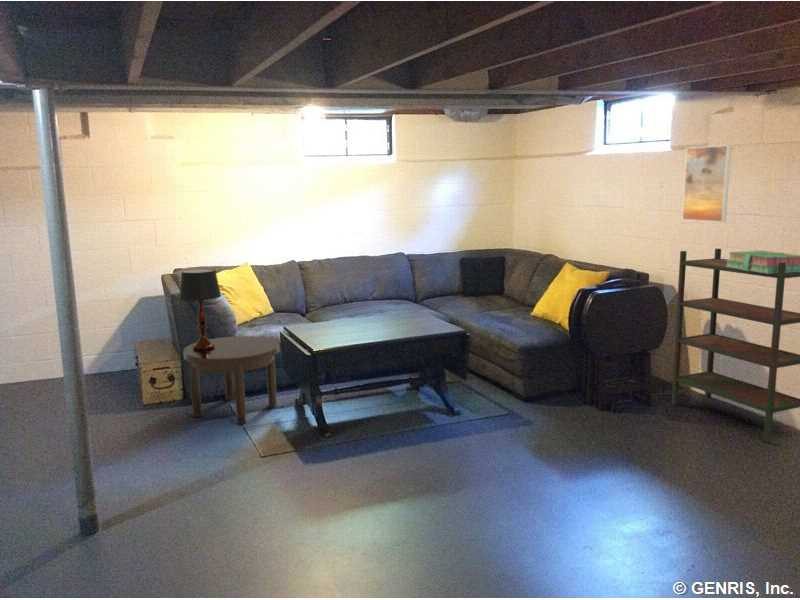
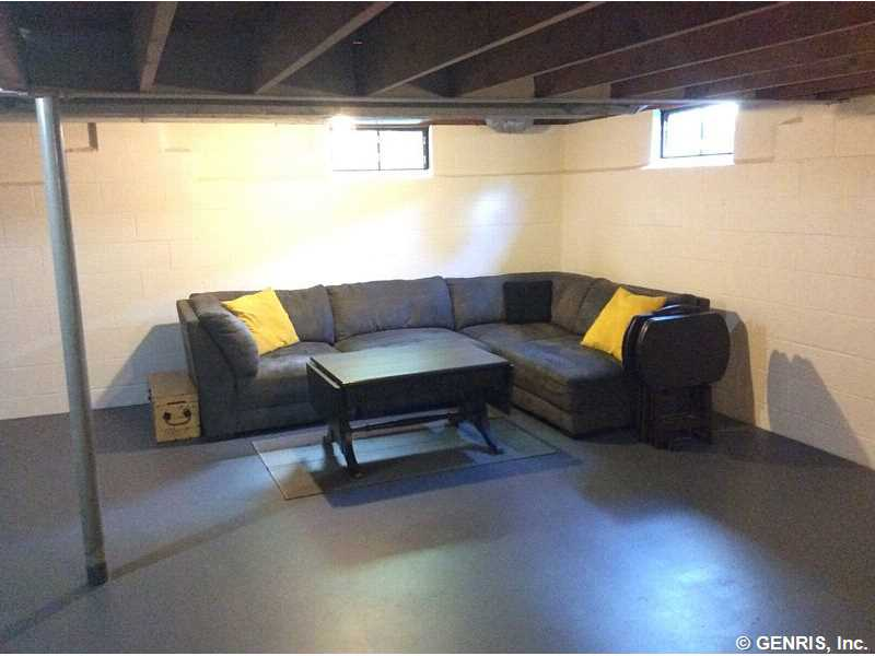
- table lamp [178,268,222,350]
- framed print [681,144,732,223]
- bookshelf [670,248,800,443]
- stack of books [725,250,800,274]
- side table [183,335,280,425]
